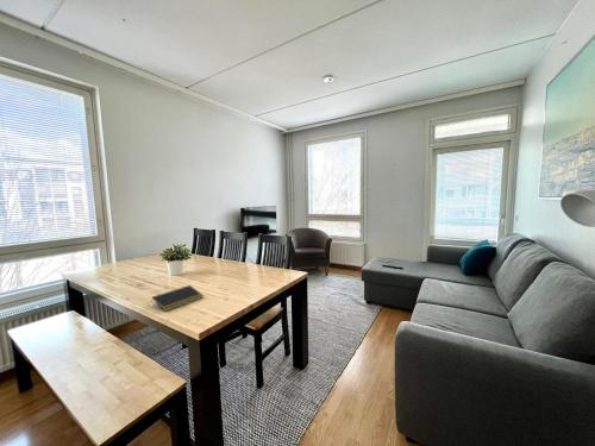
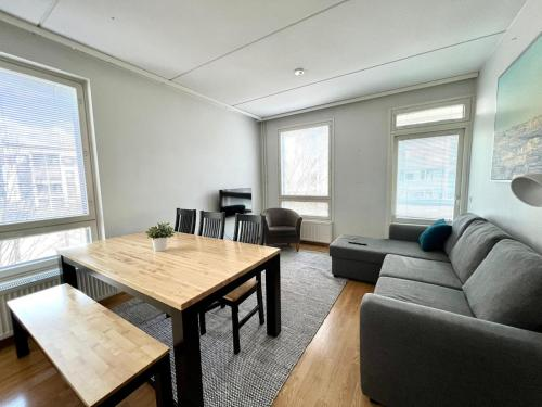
- notepad [151,284,205,313]
